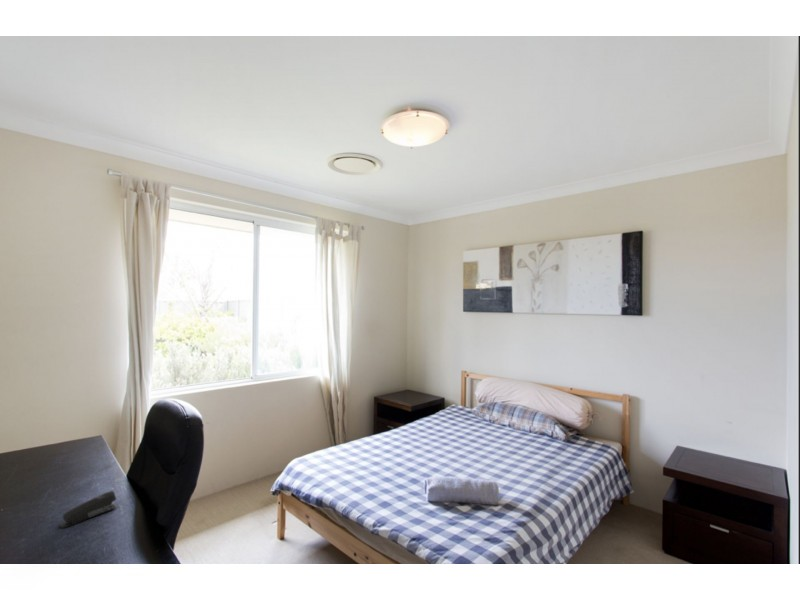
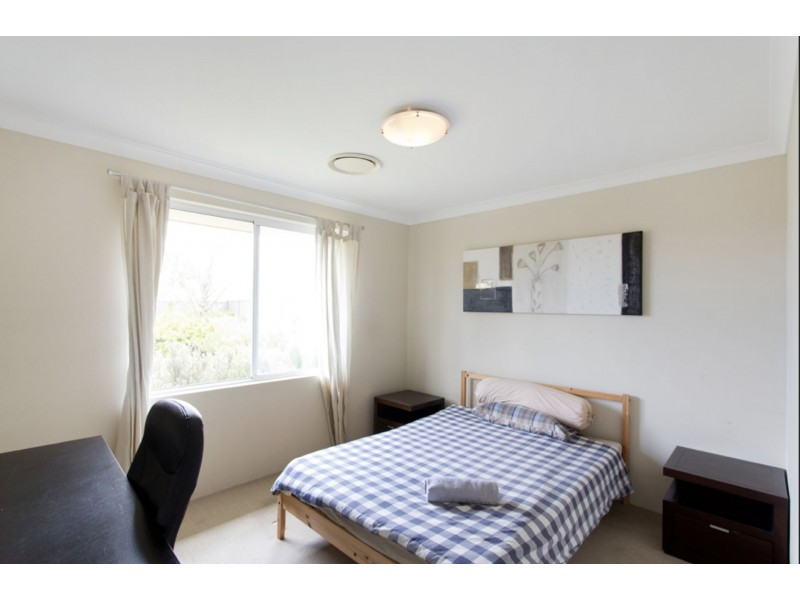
- stapler [58,490,118,529]
